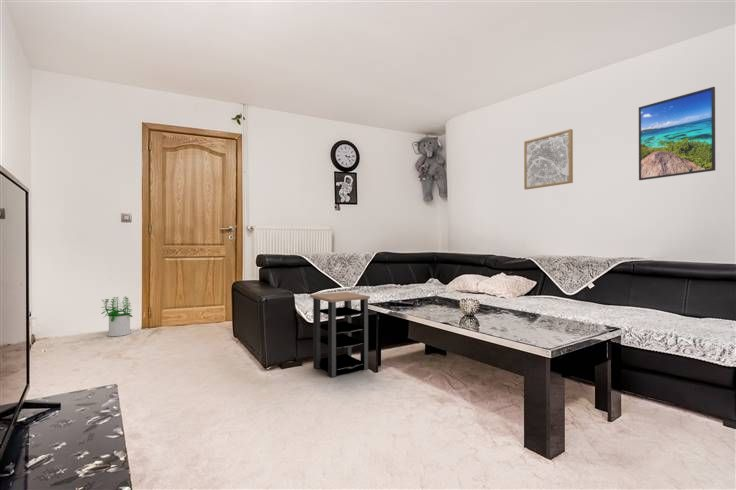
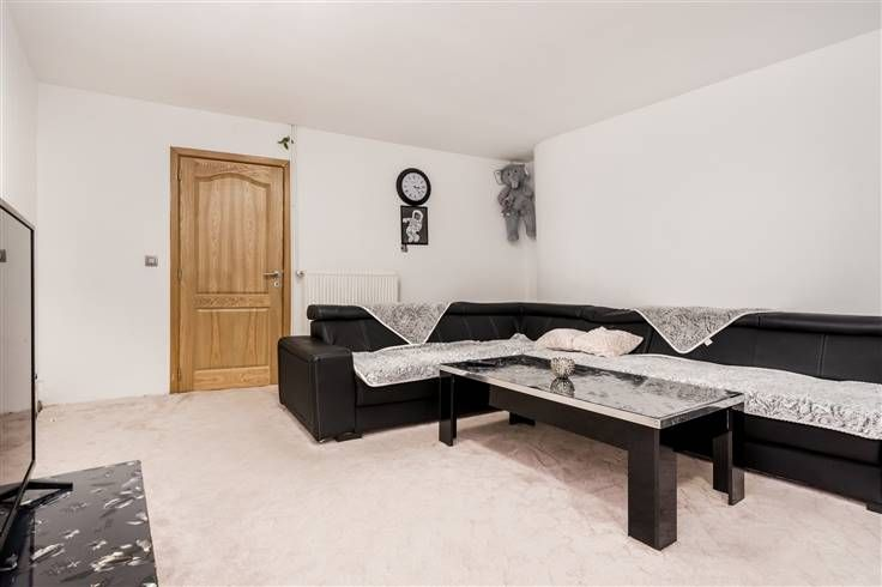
- potted plant [100,296,133,337]
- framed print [638,86,716,181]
- wall art [523,128,574,191]
- side table [309,291,371,378]
